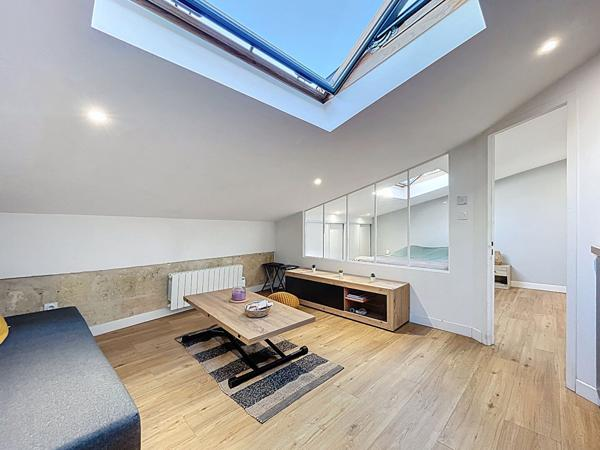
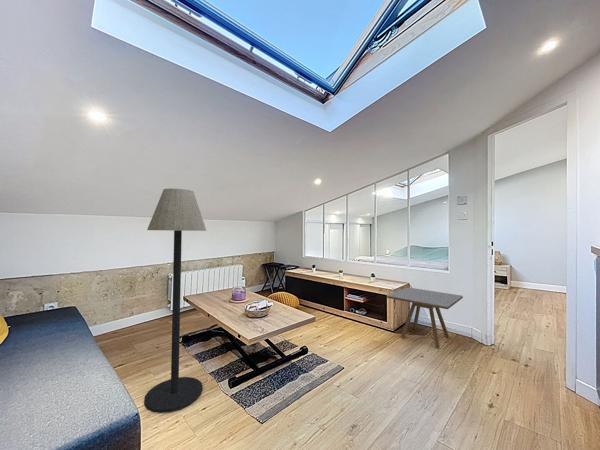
+ floor lamp [143,188,207,414]
+ side table [386,286,464,349]
